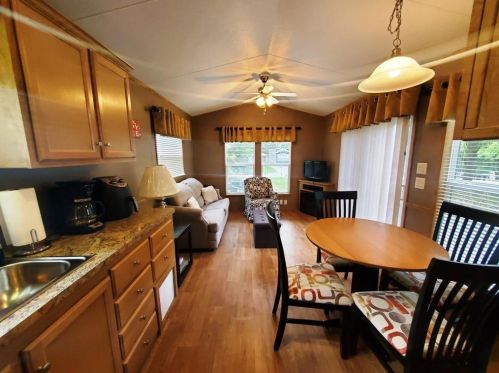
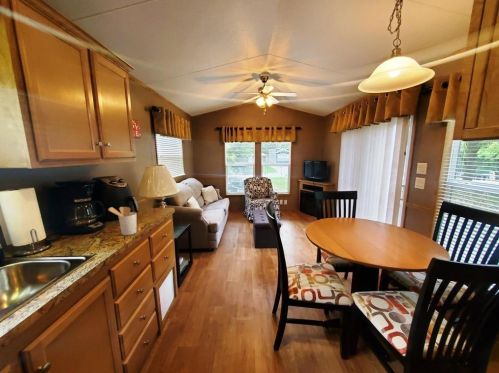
+ utensil holder [107,206,138,236]
